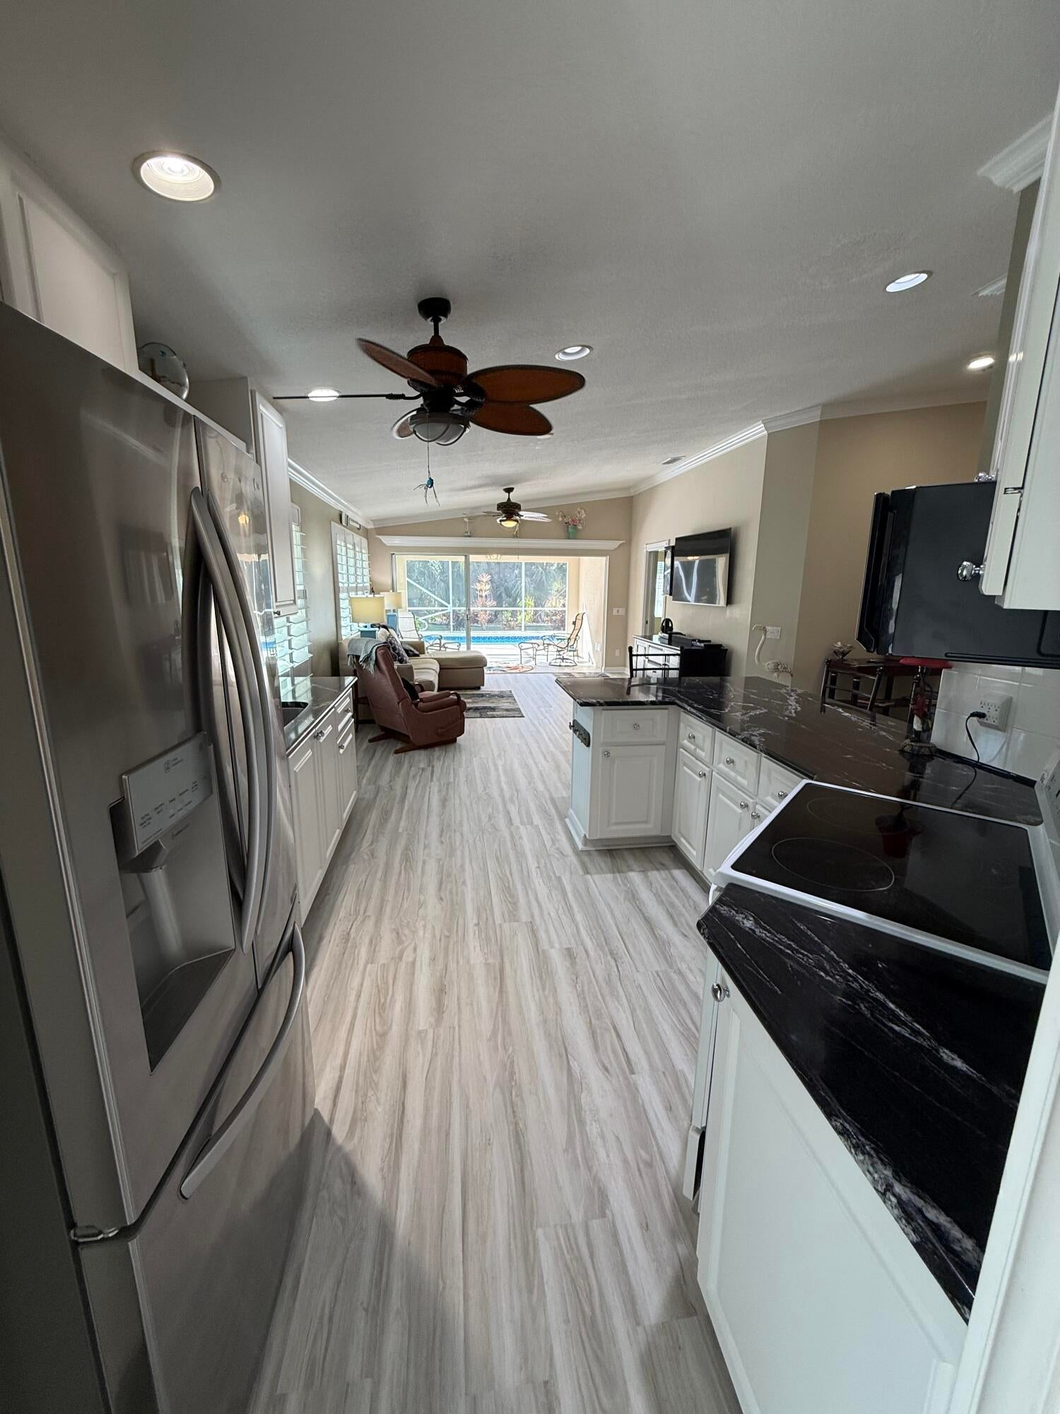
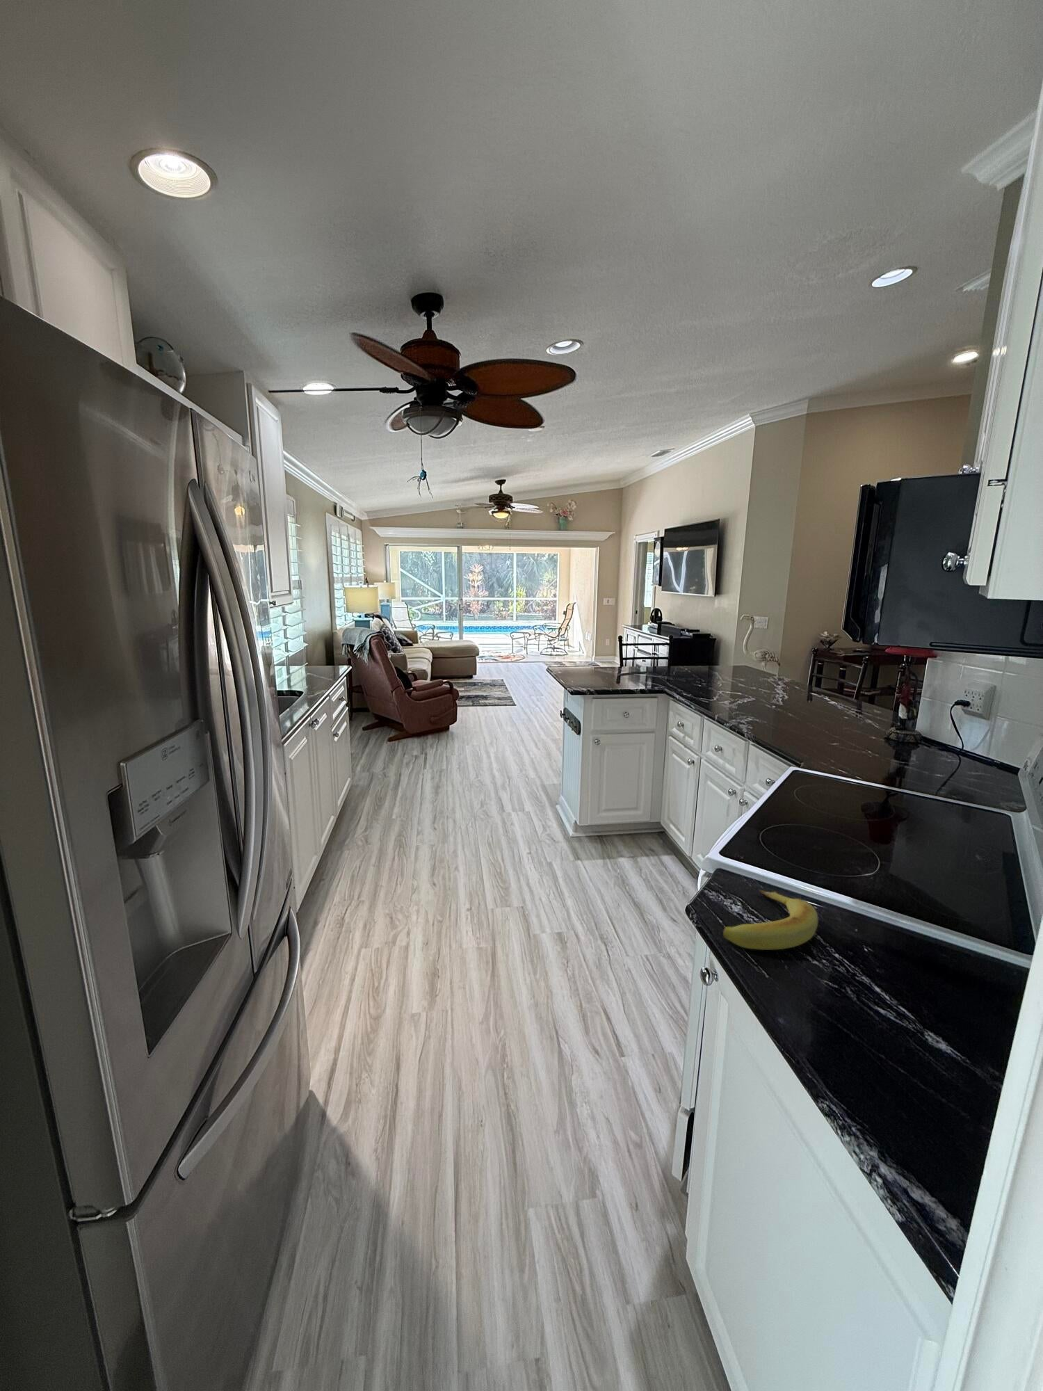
+ banana [722,888,818,951]
